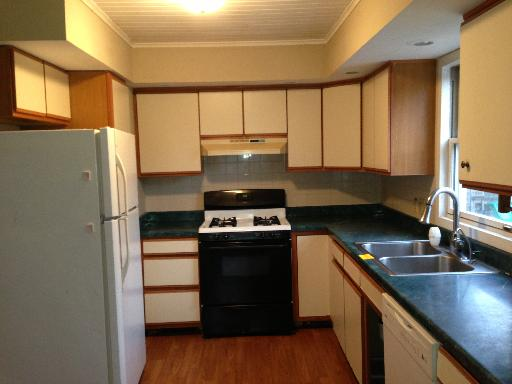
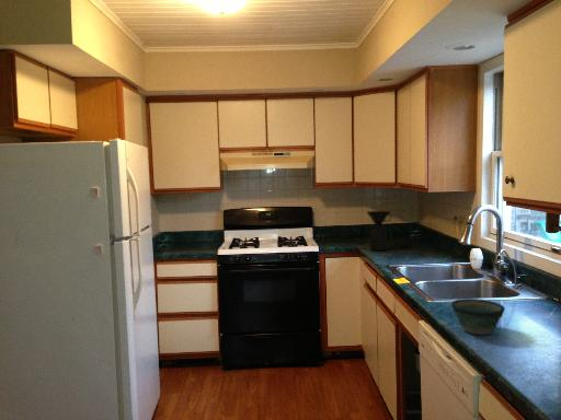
+ coffee maker [366,210,393,252]
+ bowl [450,298,506,336]
